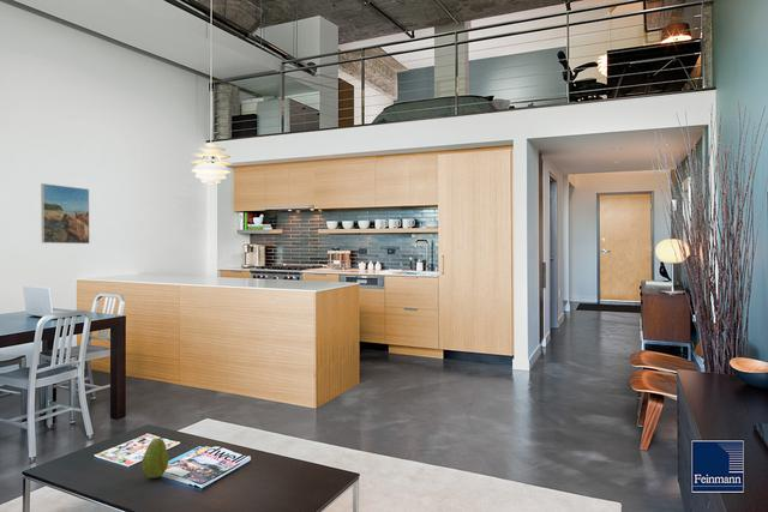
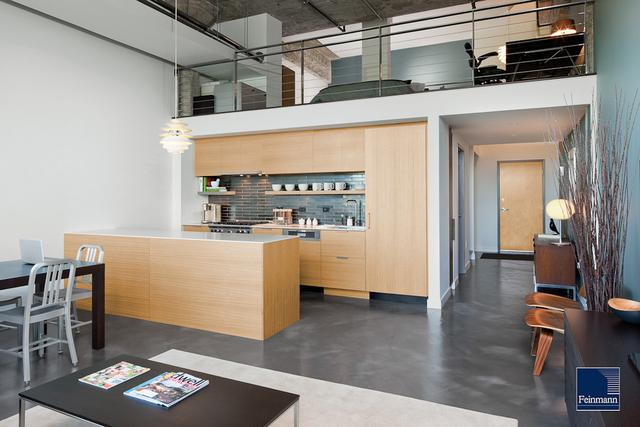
- fruit [140,438,169,480]
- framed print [40,182,90,245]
